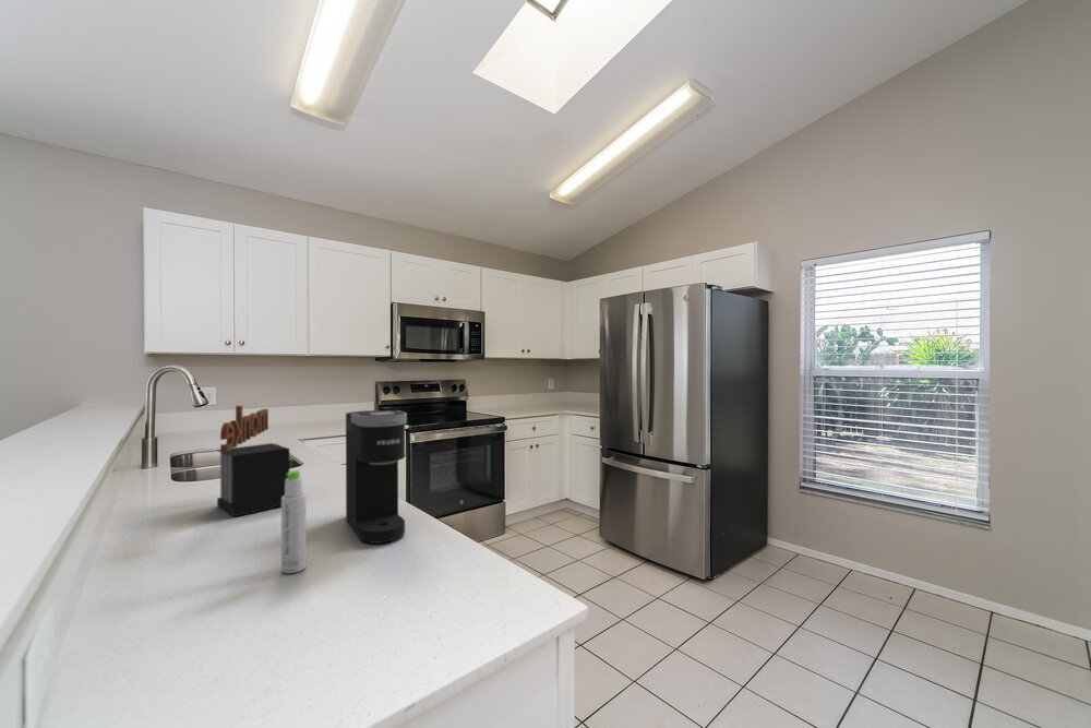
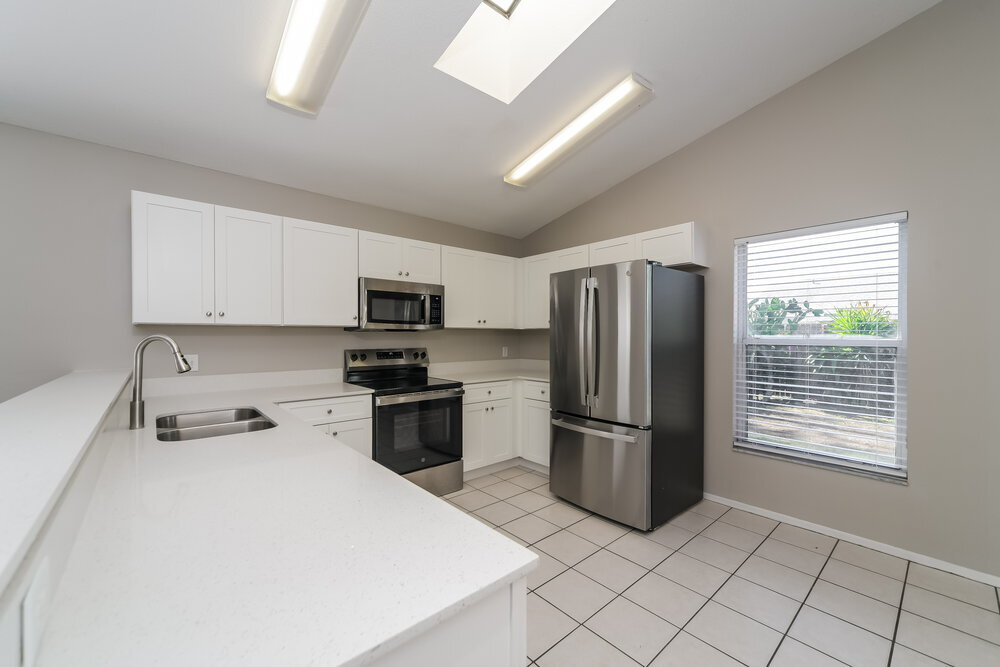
- knife block [216,405,290,517]
- bottle [280,469,308,574]
- coffee maker [345,409,408,545]
